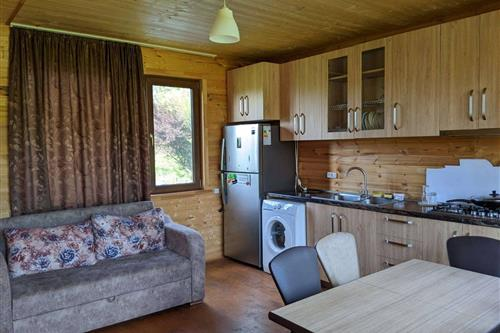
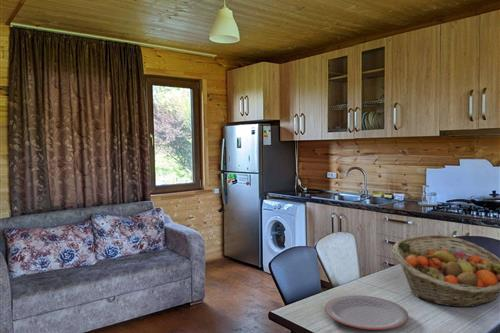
+ fruit basket [392,234,500,308]
+ plate [324,294,409,331]
